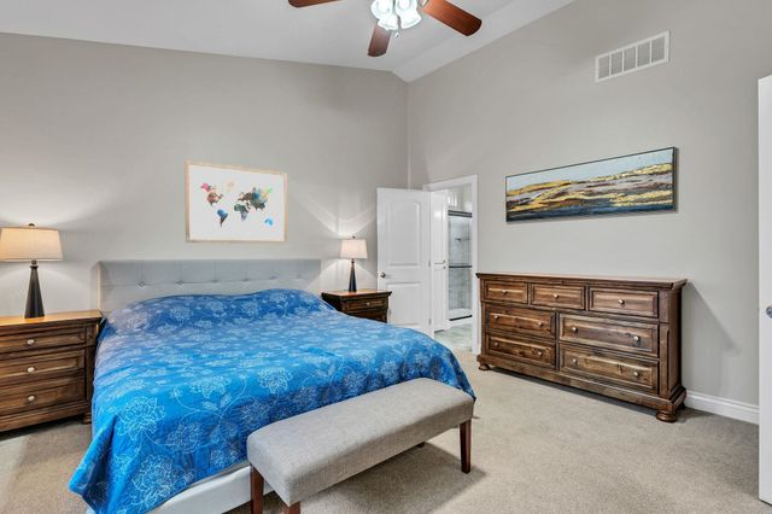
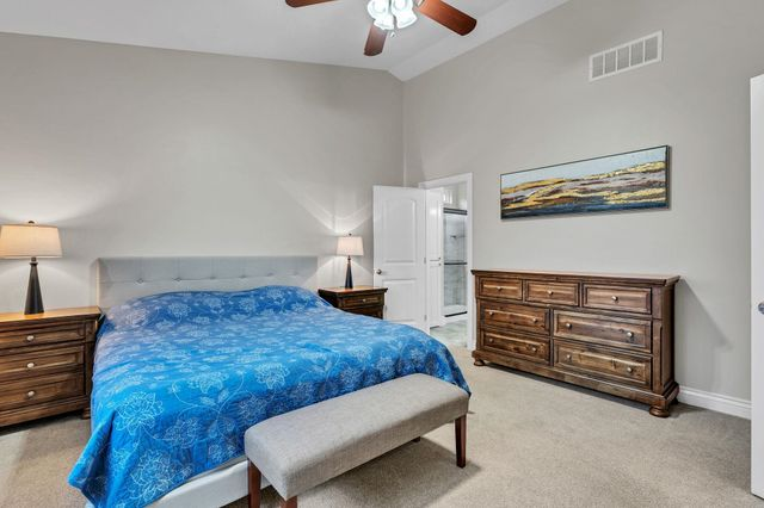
- wall art [183,159,288,245]
